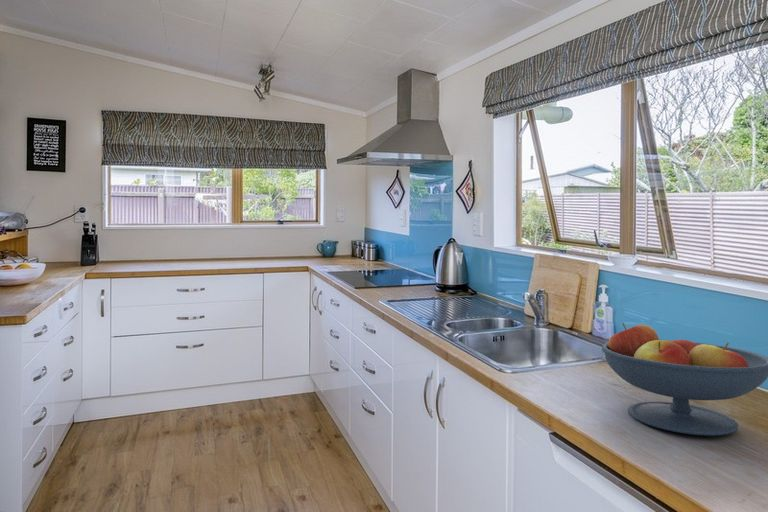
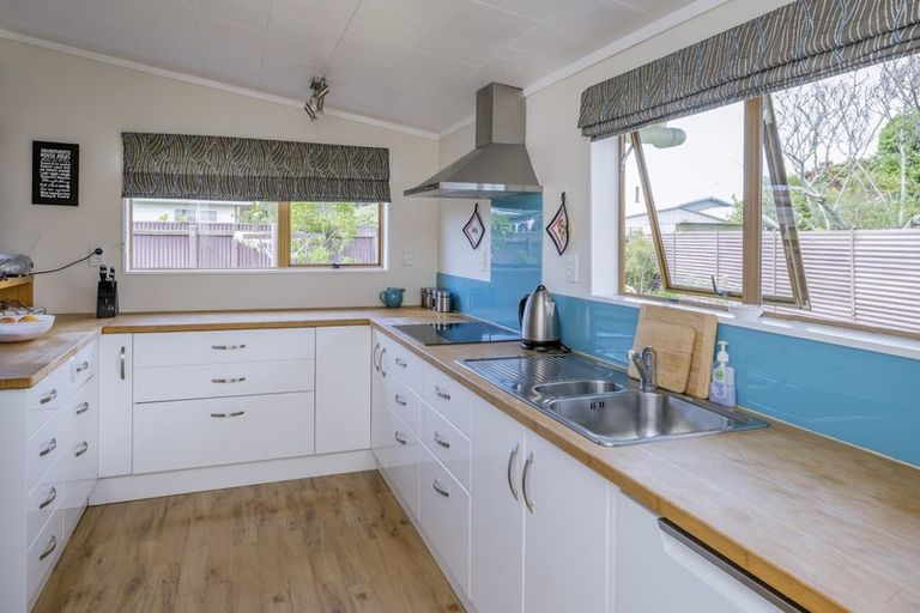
- fruit bowl [601,322,768,437]
